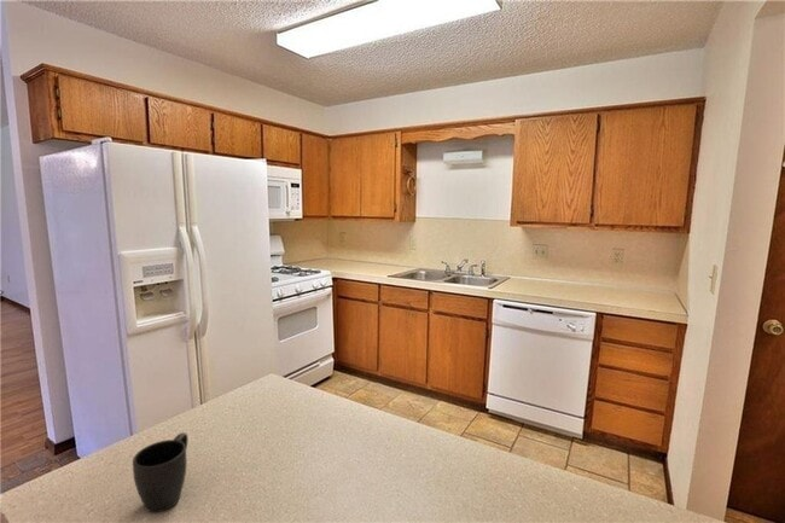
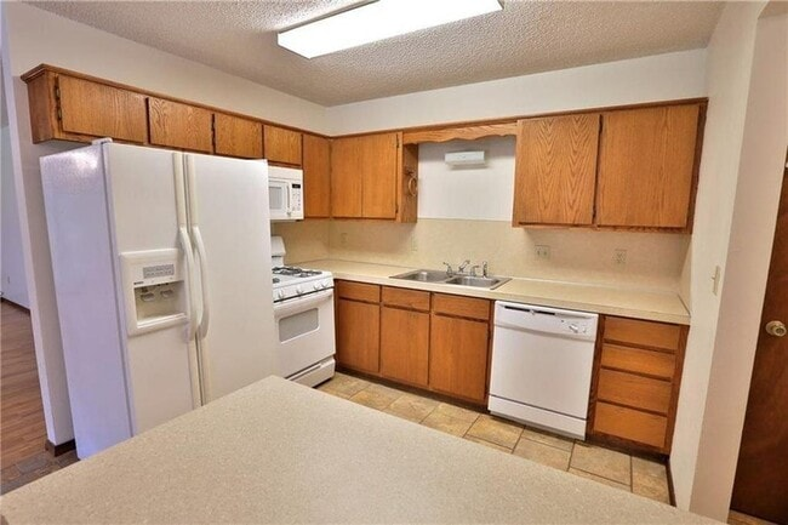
- mug [132,431,188,513]
